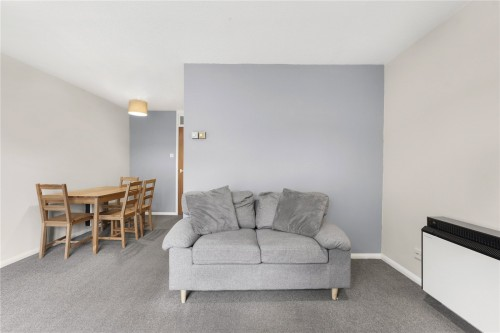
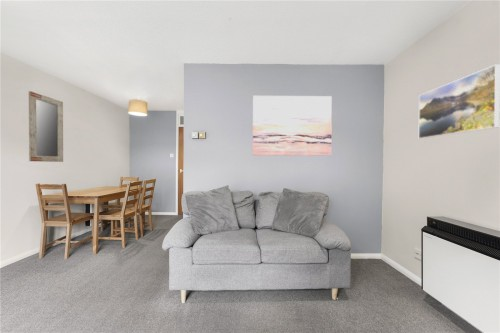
+ home mirror [28,90,64,163]
+ wall art [252,95,333,156]
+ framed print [418,63,500,140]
